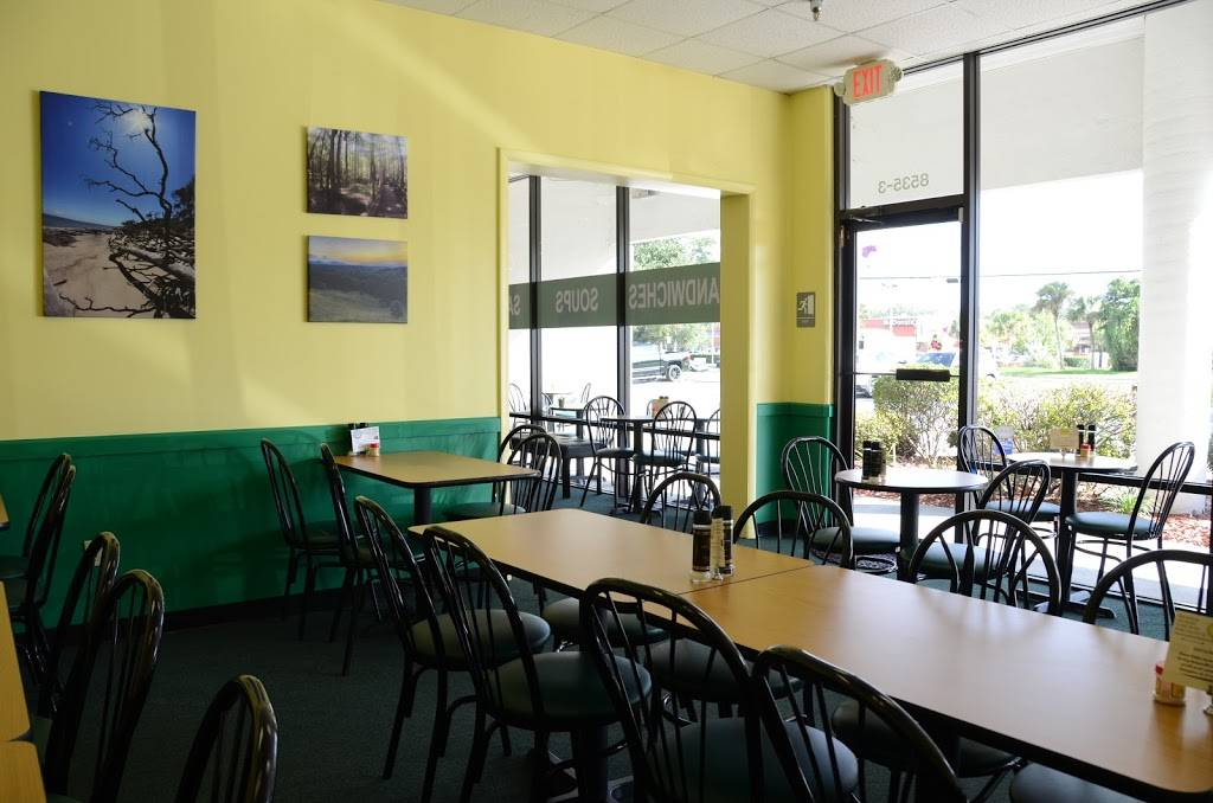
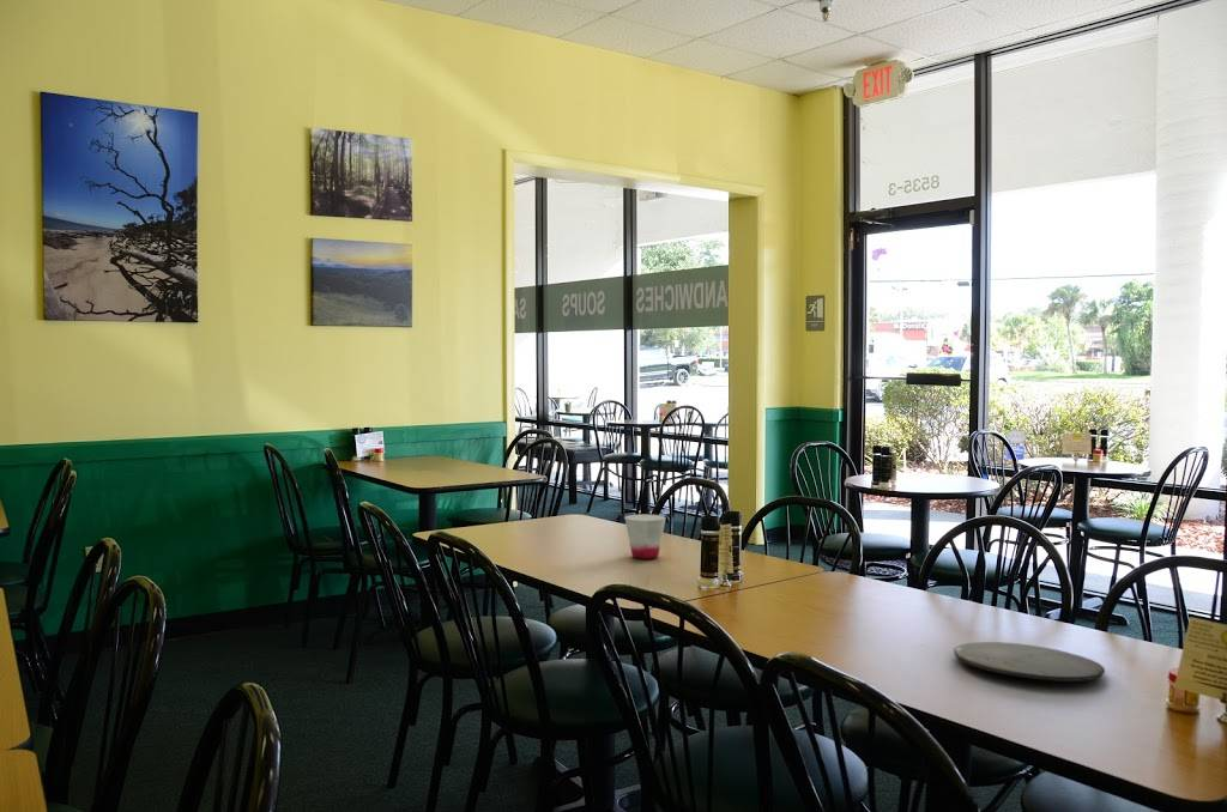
+ plate [953,641,1106,683]
+ cup [624,513,667,560]
